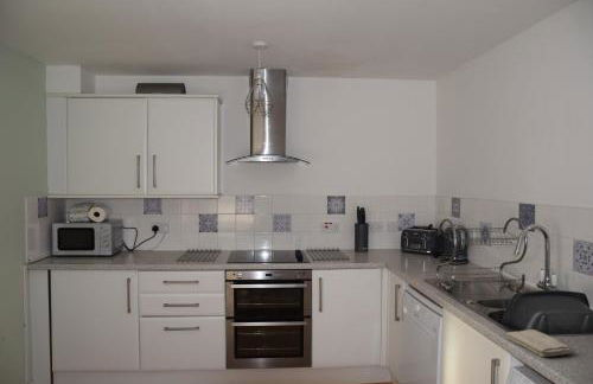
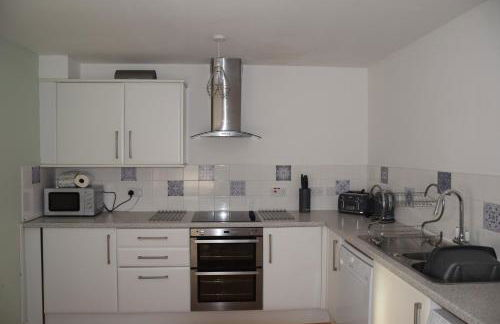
- washcloth [504,328,572,358]
